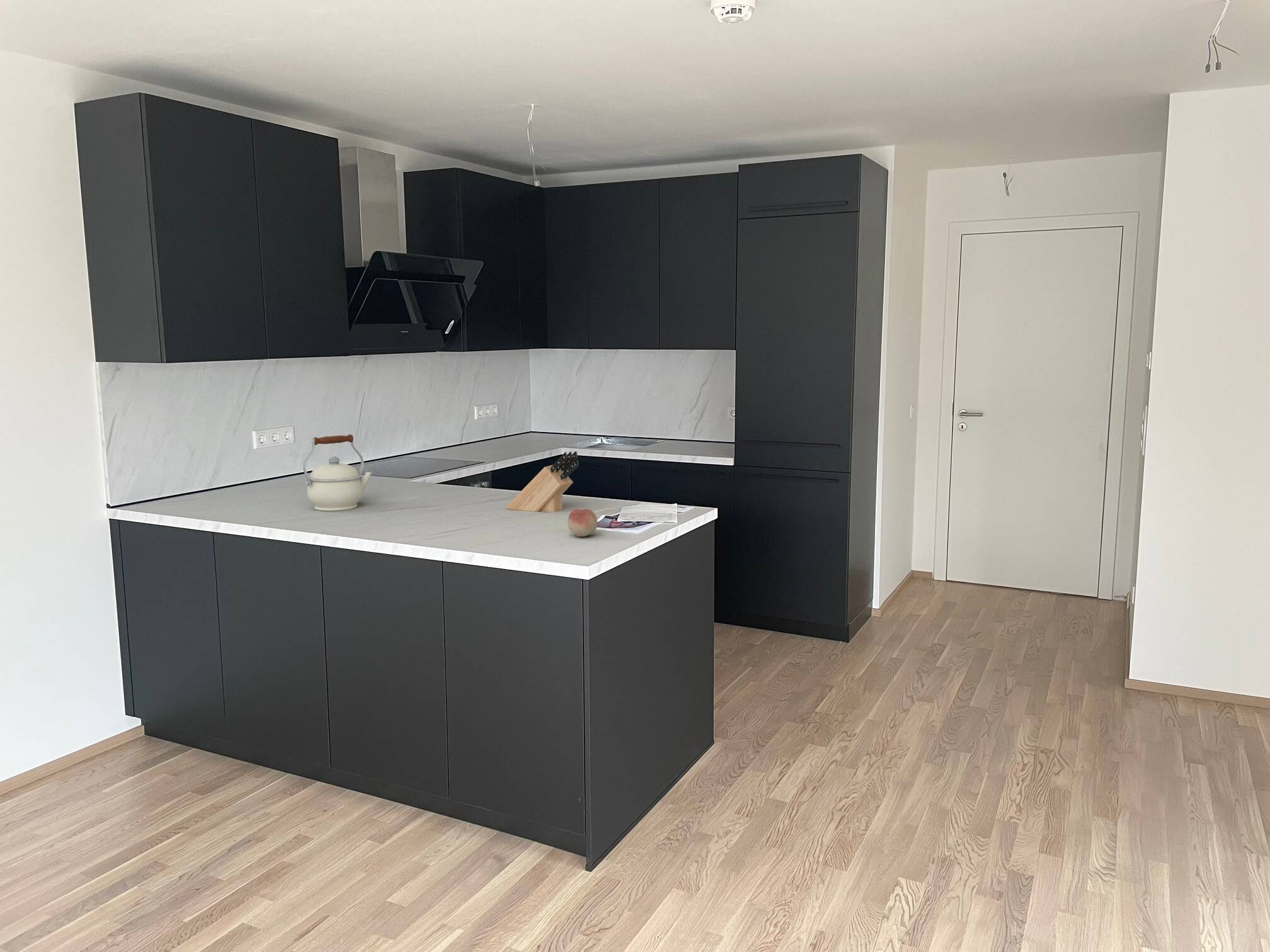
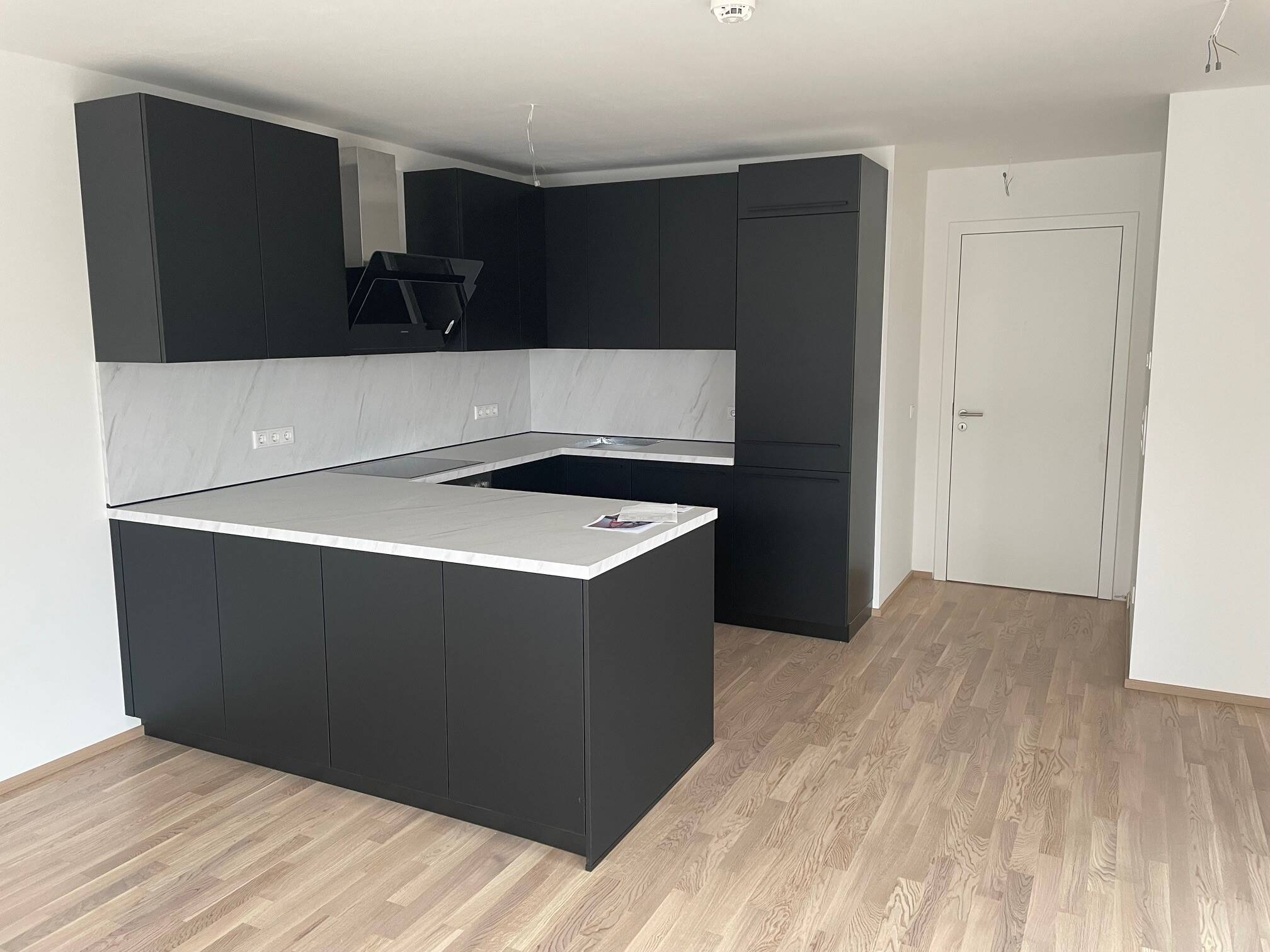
- knife block [506,451,579,513]
- kettle [302,434,372,512]
- fruit [567,508,598,537]
